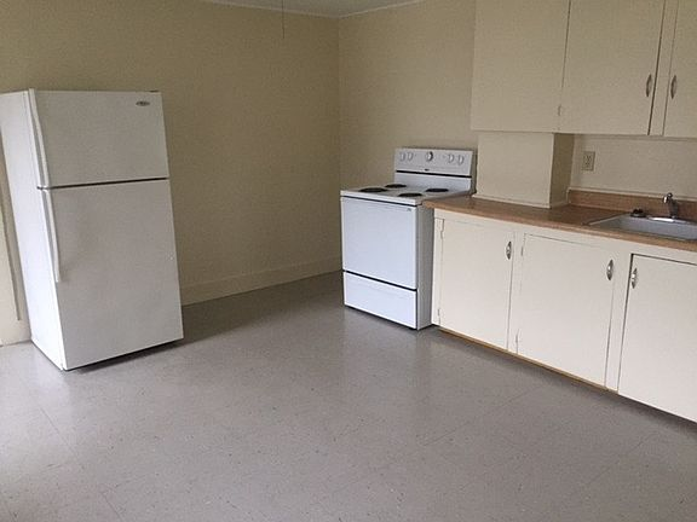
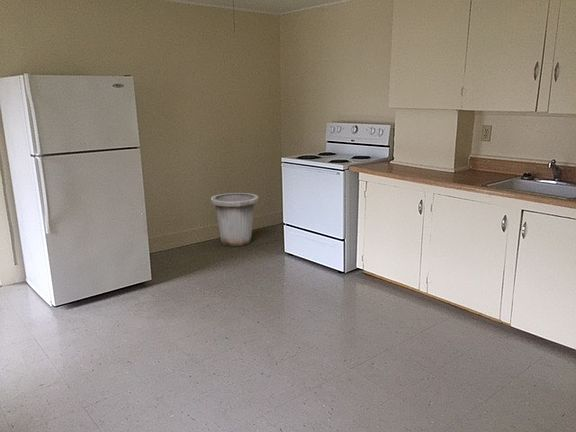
+ trash can [210,192,259,248]
